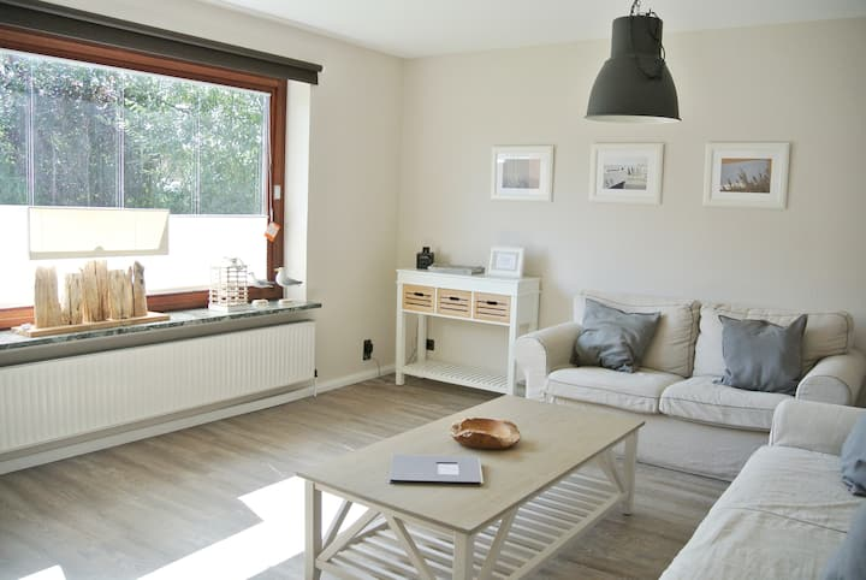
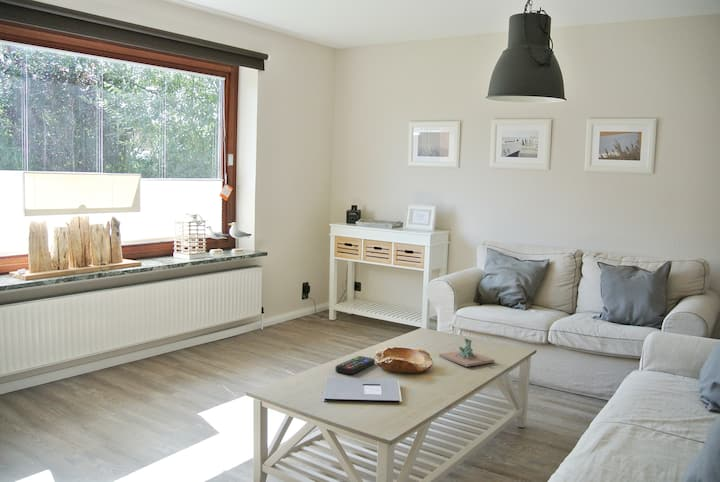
+ remote control [334,355,376,375]
+ architectural model [438,336,496,368]
